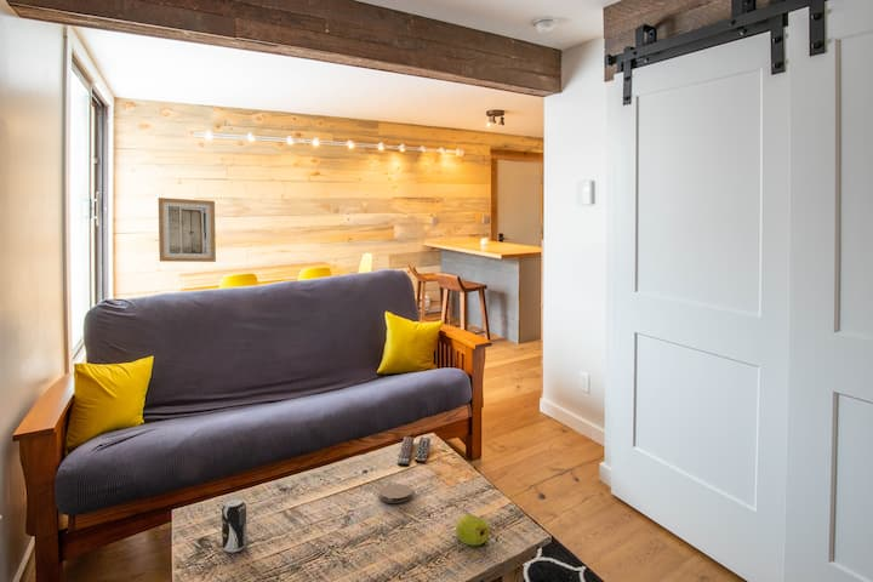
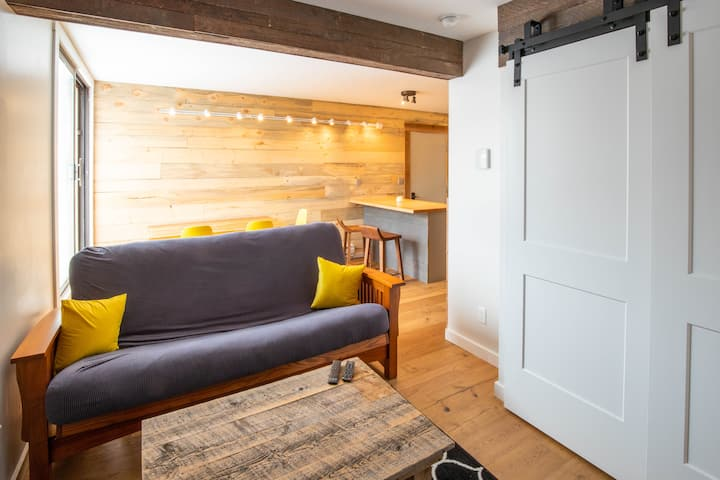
- fruit [455,514,491,547]
- wall art [158,196,217,263]
- coaster [378,483,413,504]
- beverage can [221,497,247,554]
